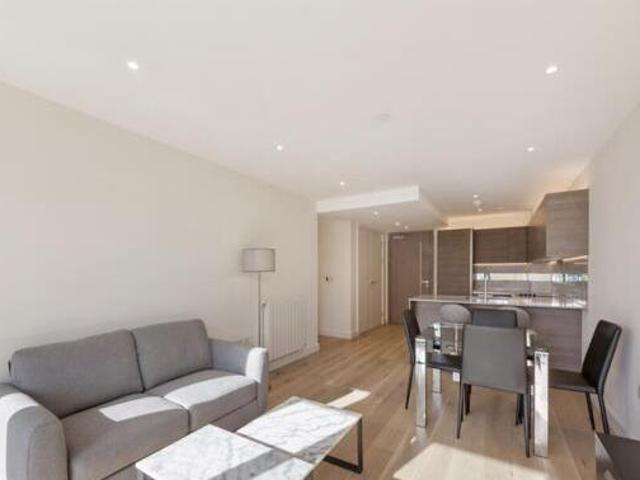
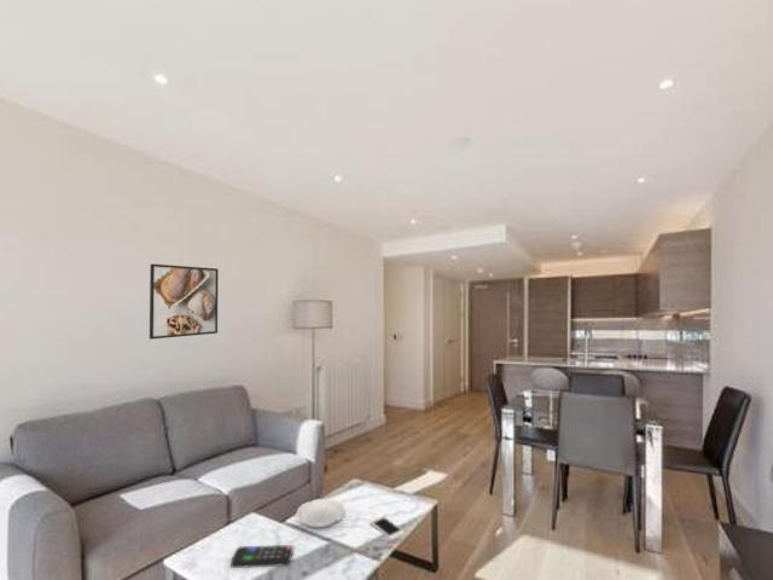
+ bowl [295,497,345,529]
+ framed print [149,263,220,341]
+ remote control [229,544,293,569]
+ cell phone [368,515,406,540]
